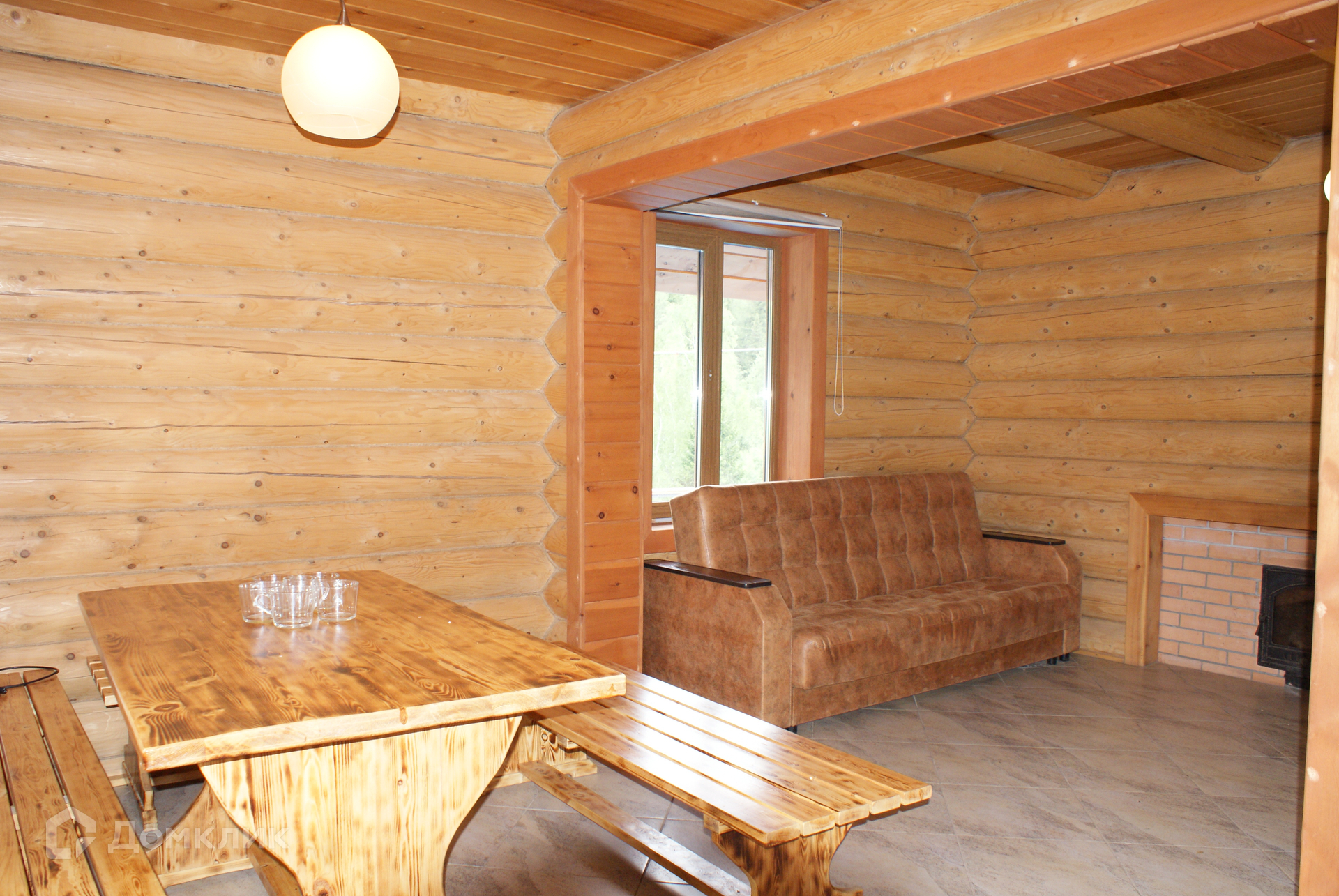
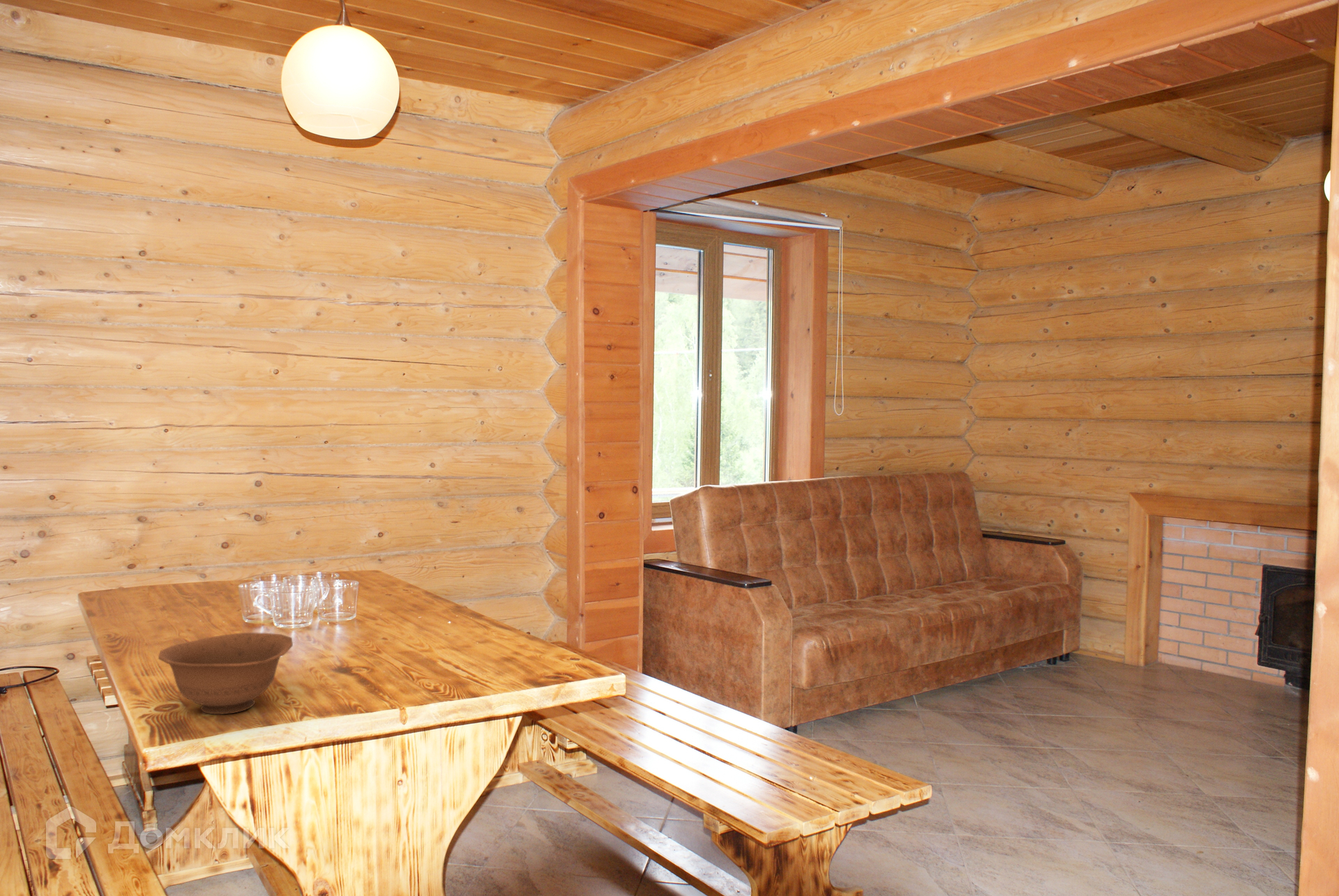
+ bowl [158,632,294,715]
